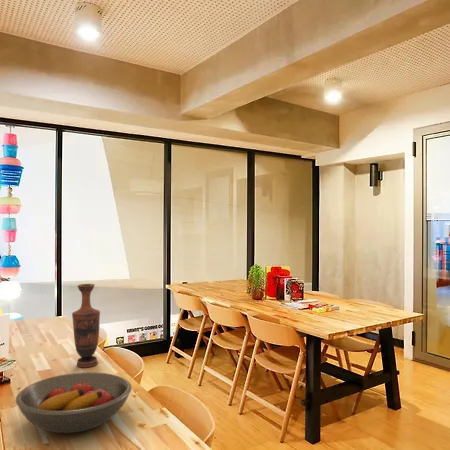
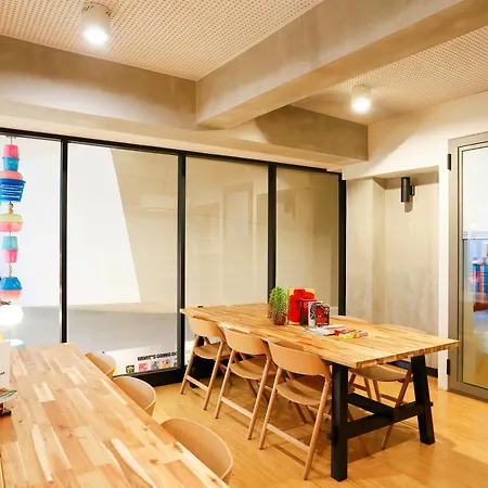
- vase [71,283,101,368]
- fruit bowl [14,371,133,434]
